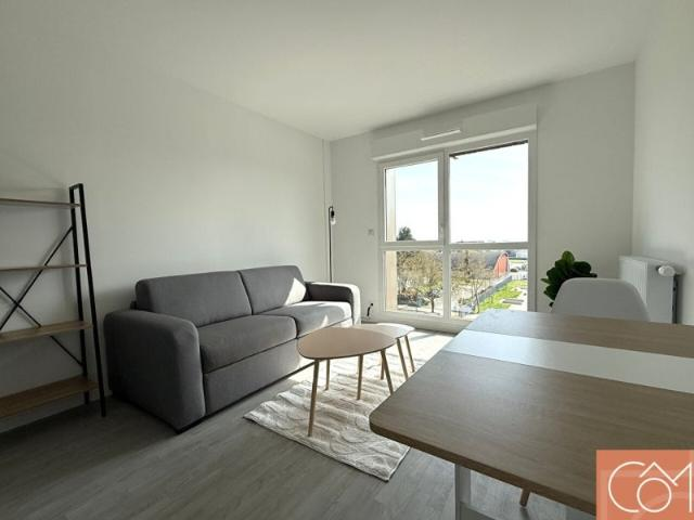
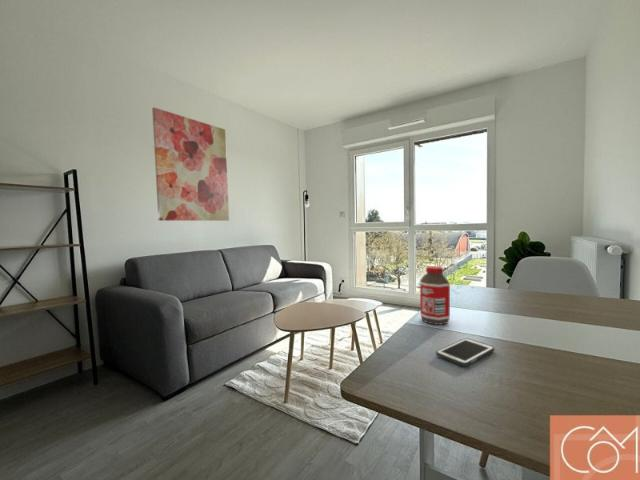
+ bottle [419,265,451,326]
+ cell phone [435,337,495,367]
+ wall art [151,106,230,222]
